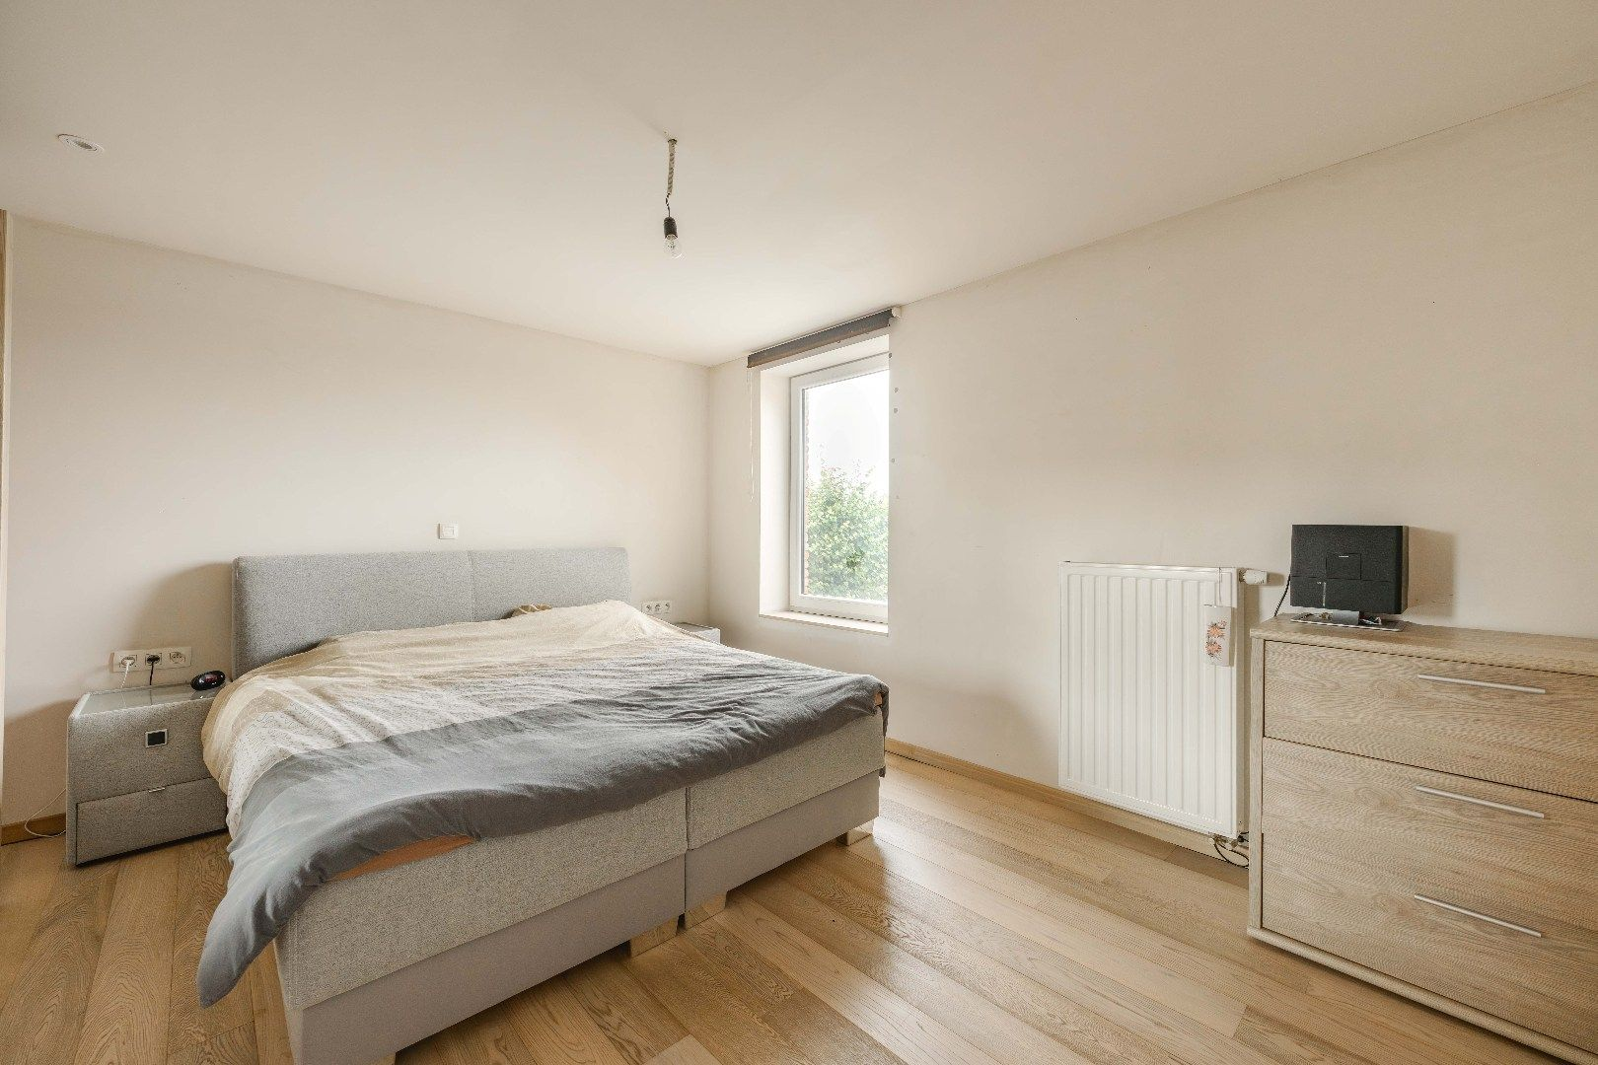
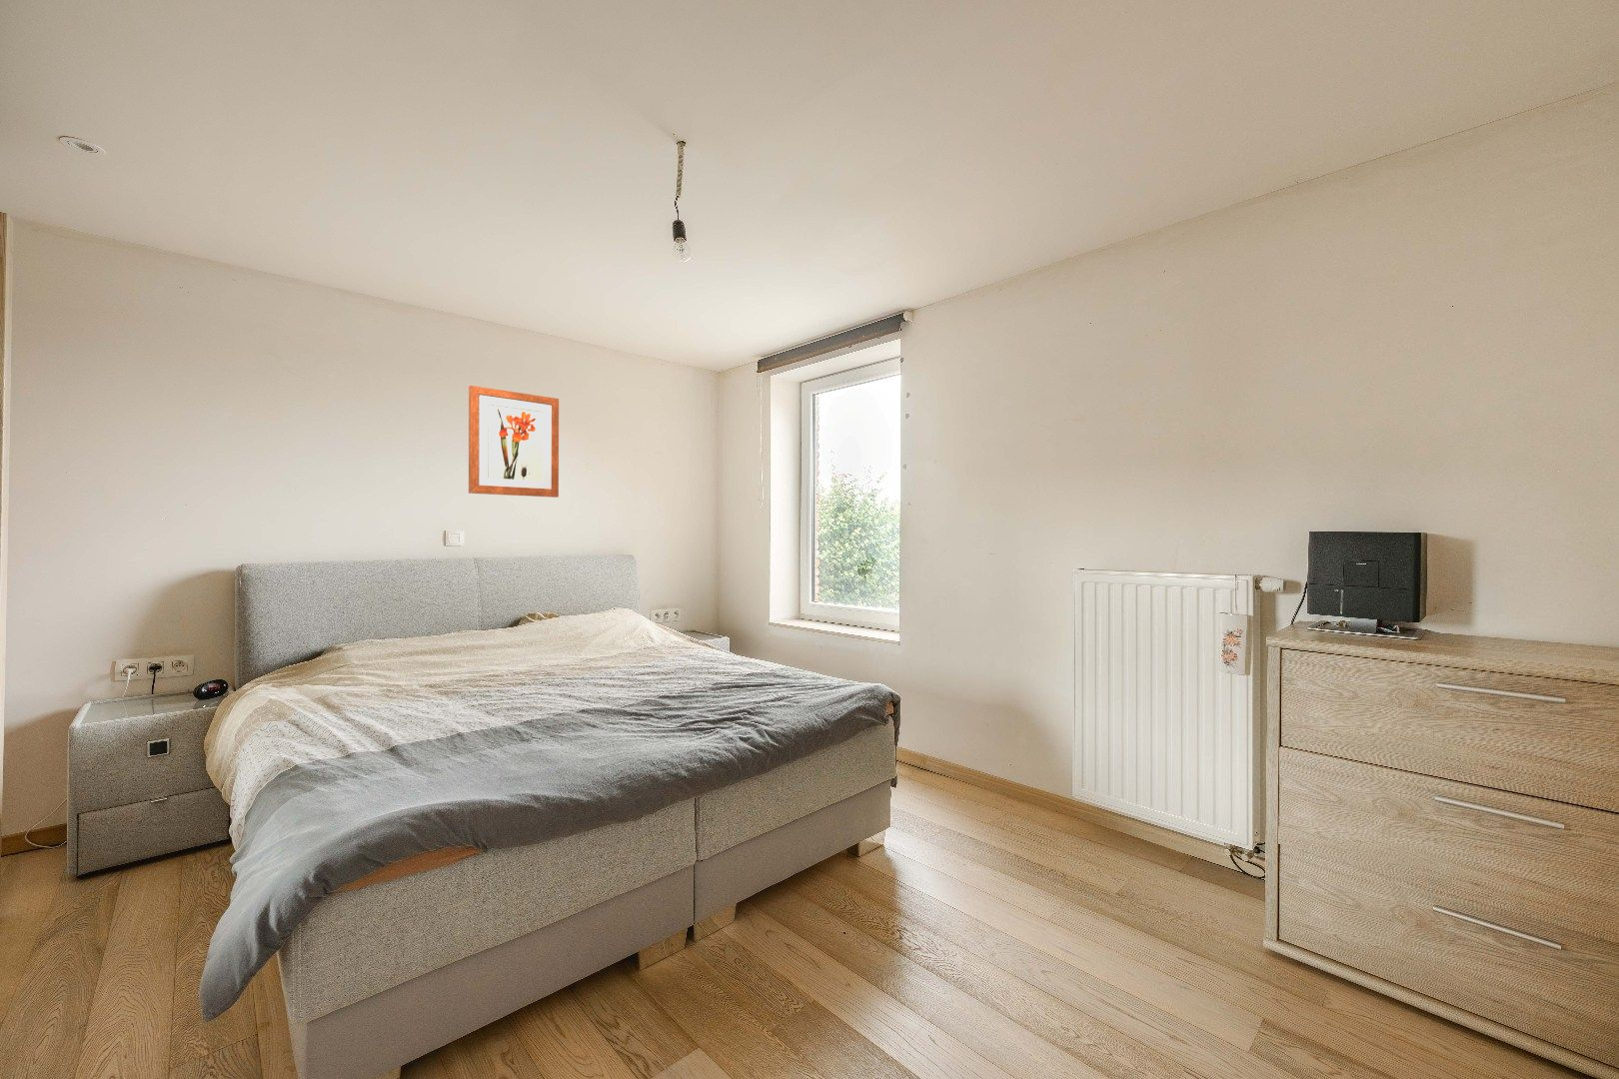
+ wall art [467,384,560,499]
